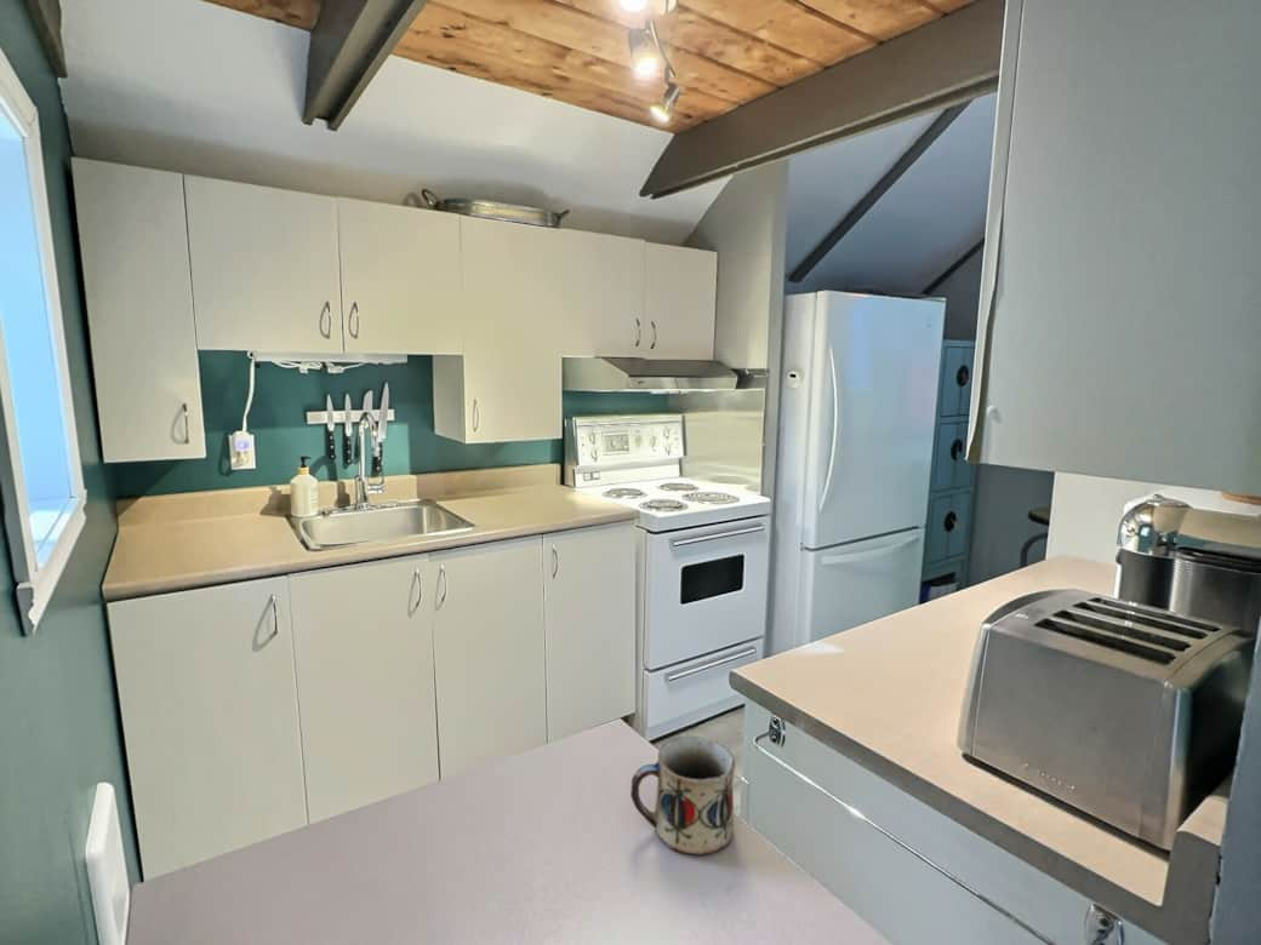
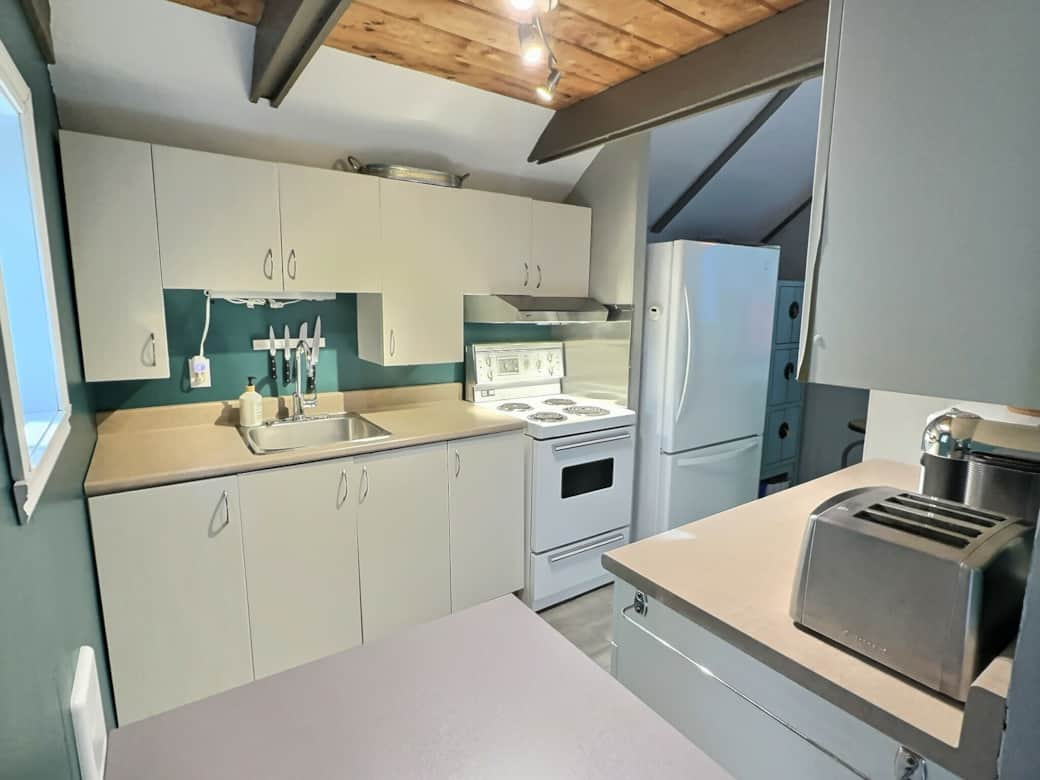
- mug [629,735,736,857]
